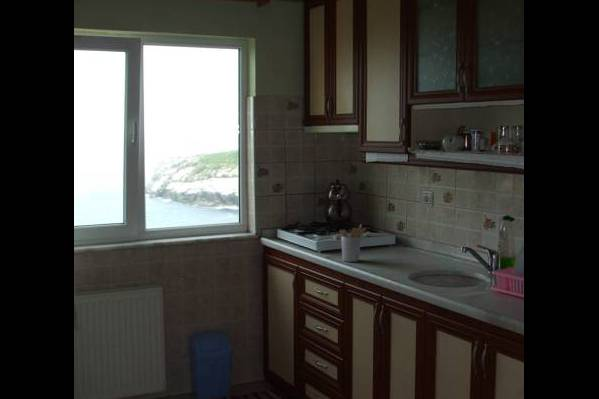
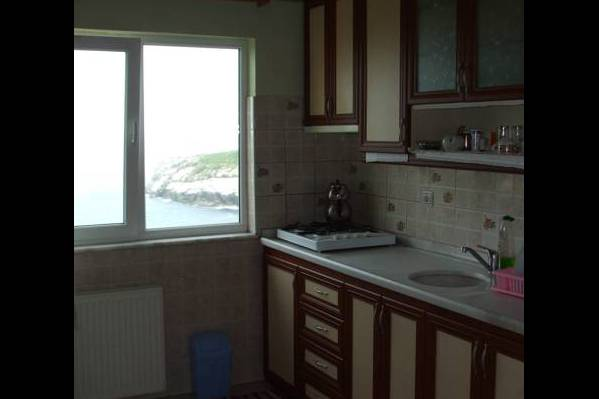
- utensil holder [338,224,367,263]
